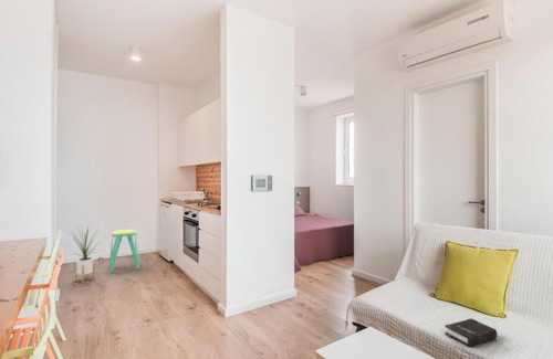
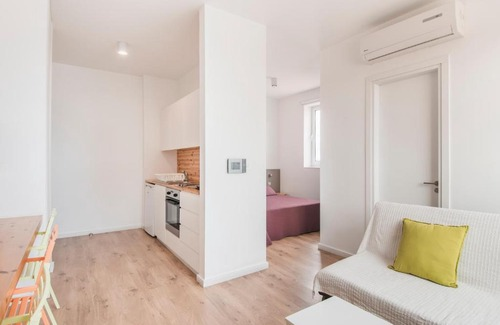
- stool [108,229,140,274]
- house plant [66,225,102,284]
- hardback book [444,317,498,347]
